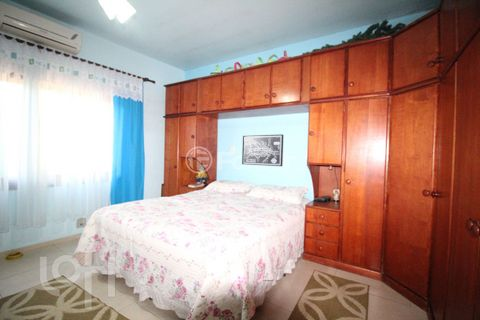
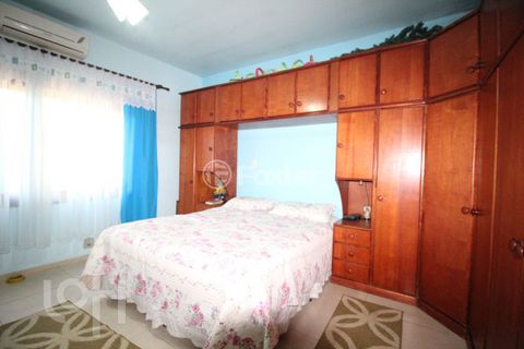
- wall art [241,133,284,167]
